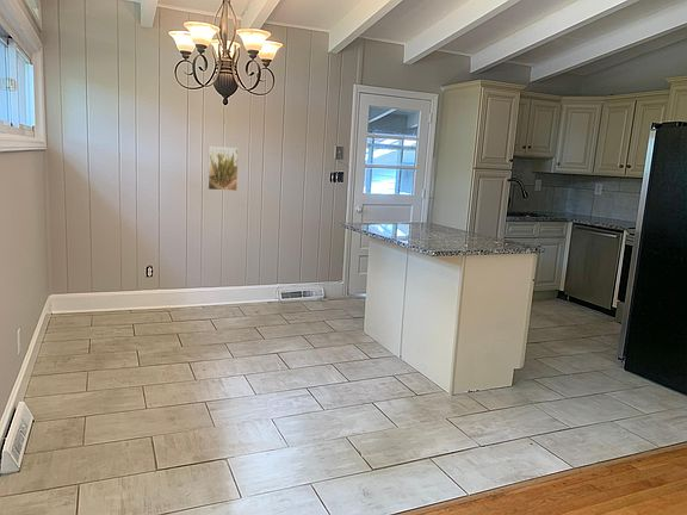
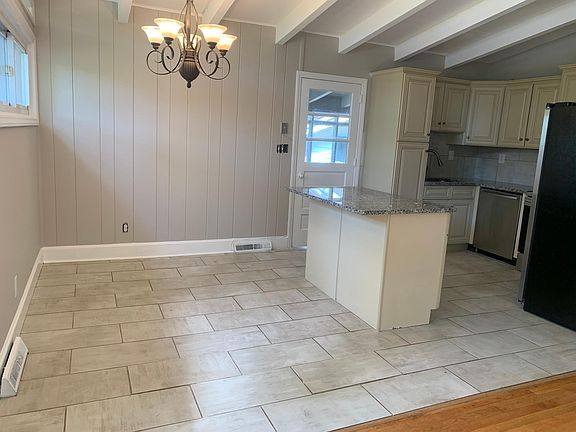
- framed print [206,144,240,192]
